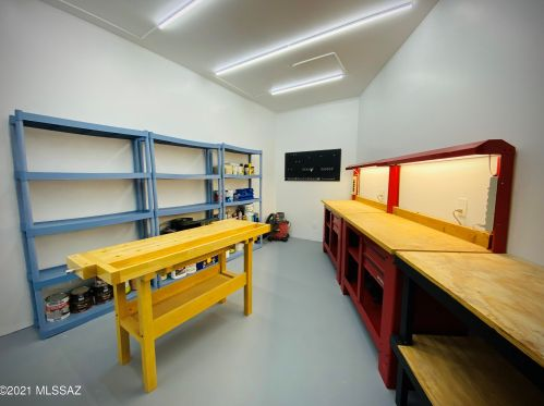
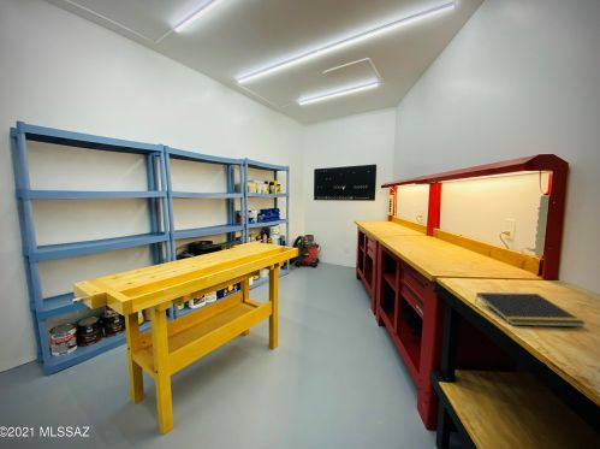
+ notepad [474,291,587,327]
